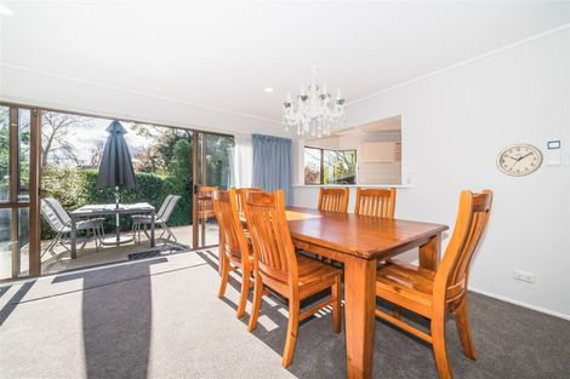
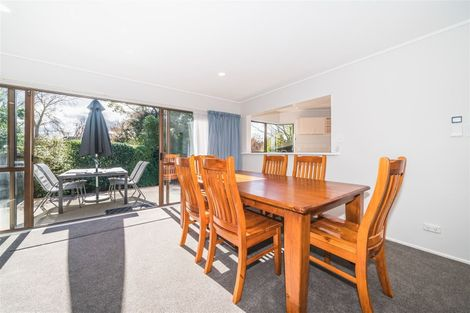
- wall clock [495,143,545,178]
- chandelier [281,65,347,140]
